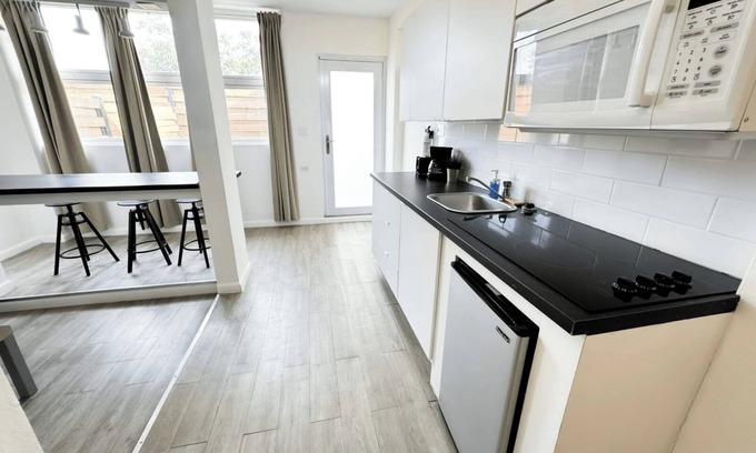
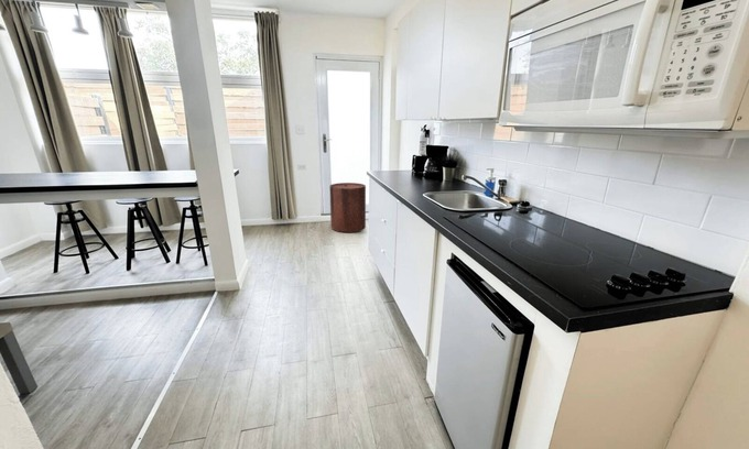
+ trash can [328,182,367,233]
